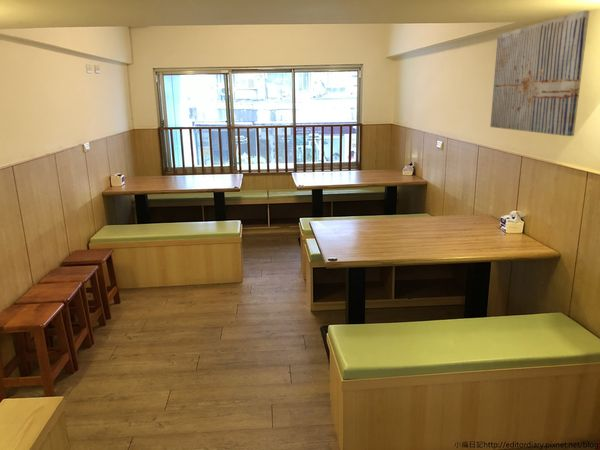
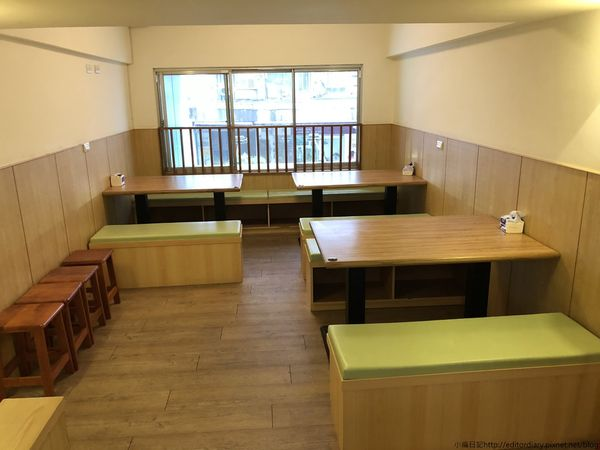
- wall art [489,10,590,137]
